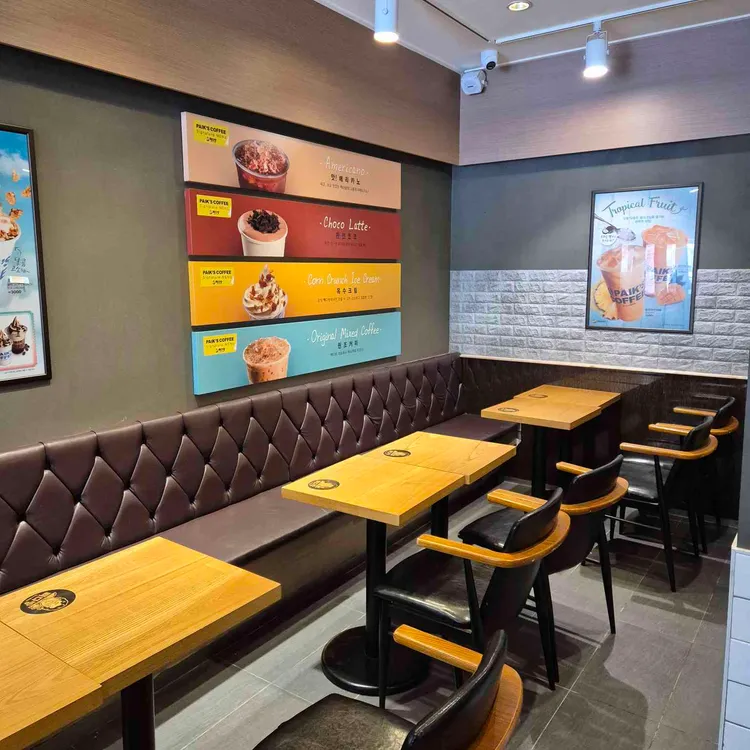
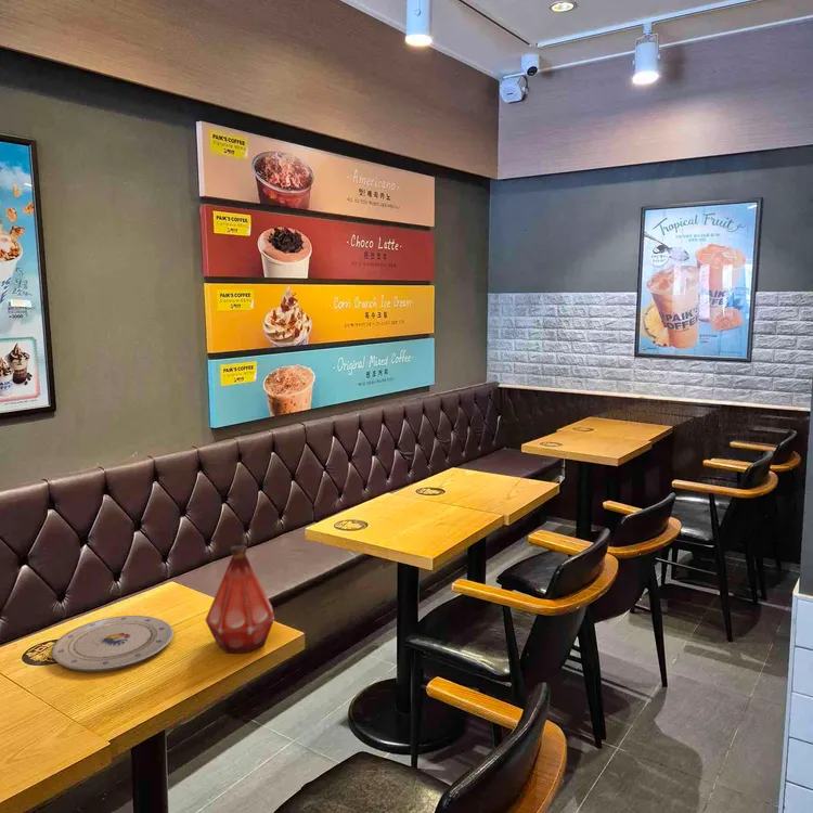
+ bottle [204,544,275,654]
+ plate [50,615,175,673]
